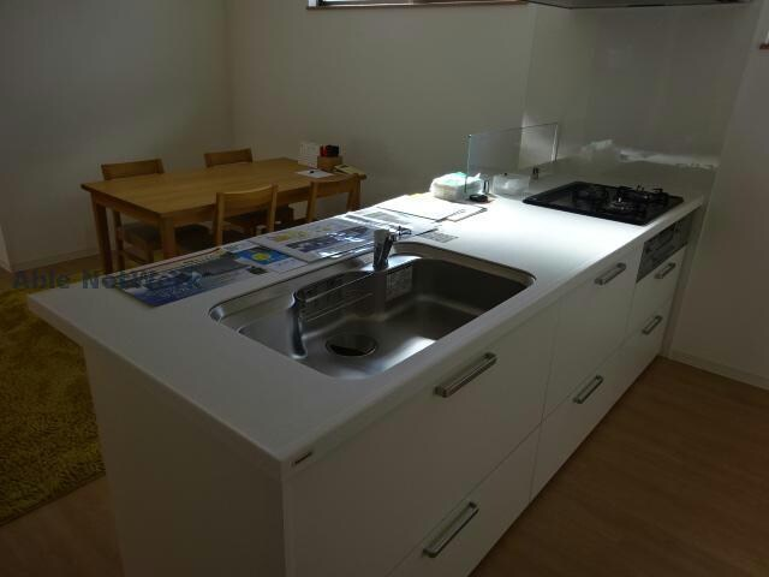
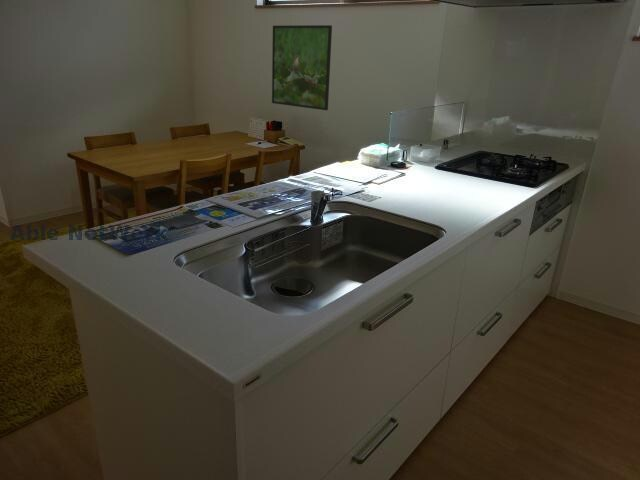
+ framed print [271,24,333,111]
